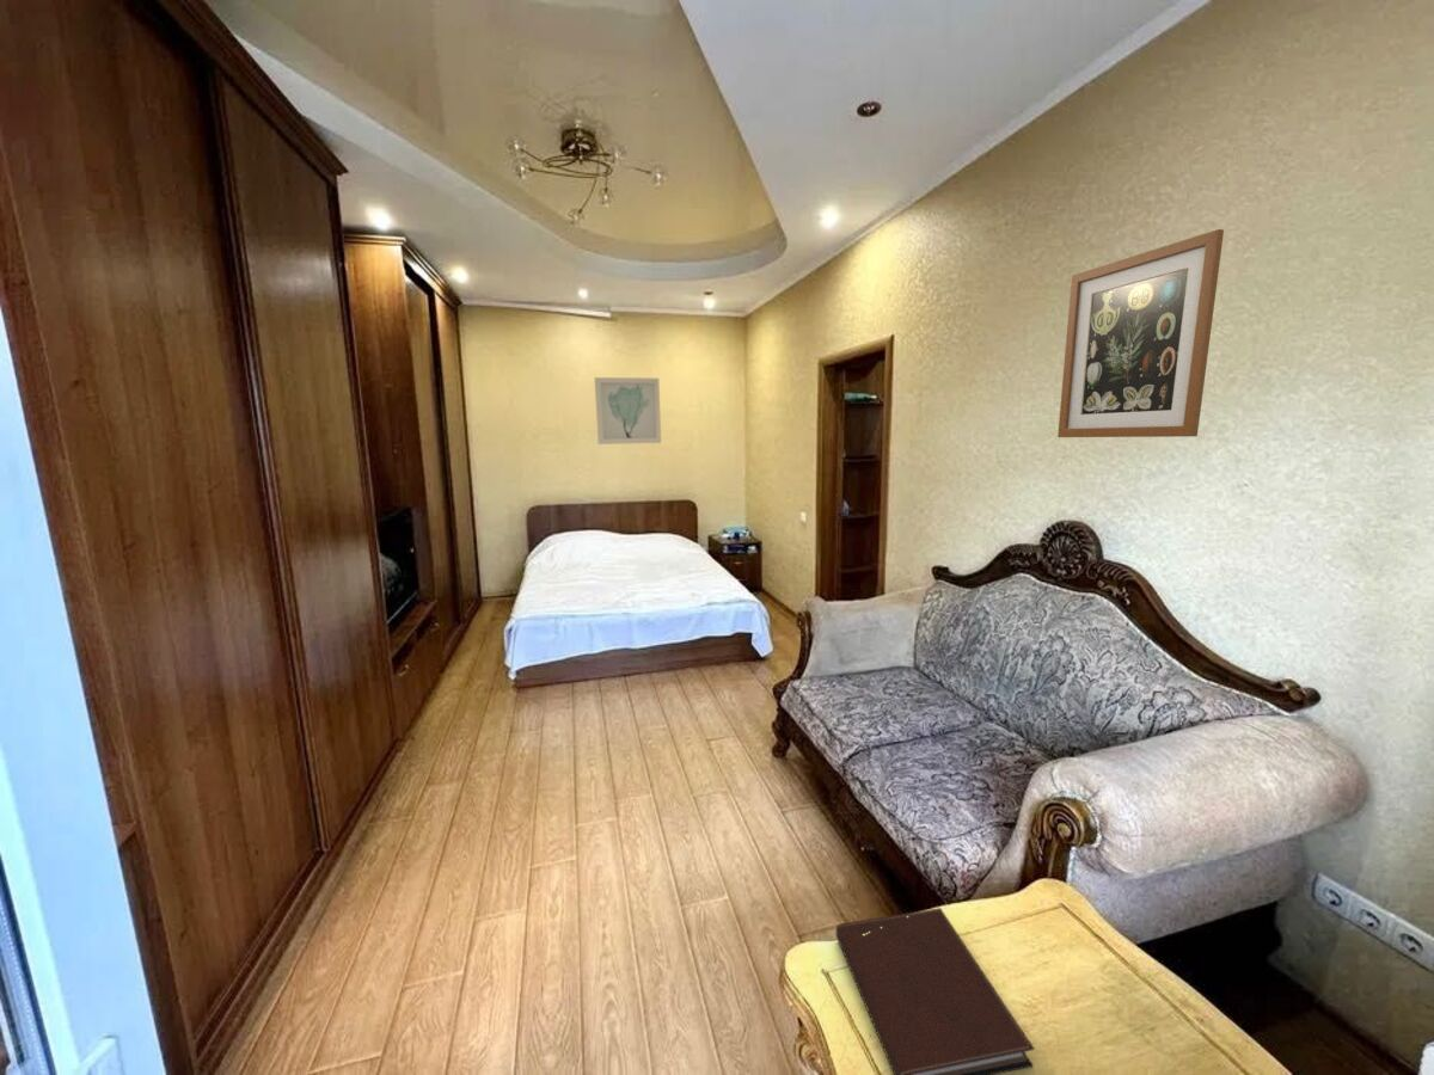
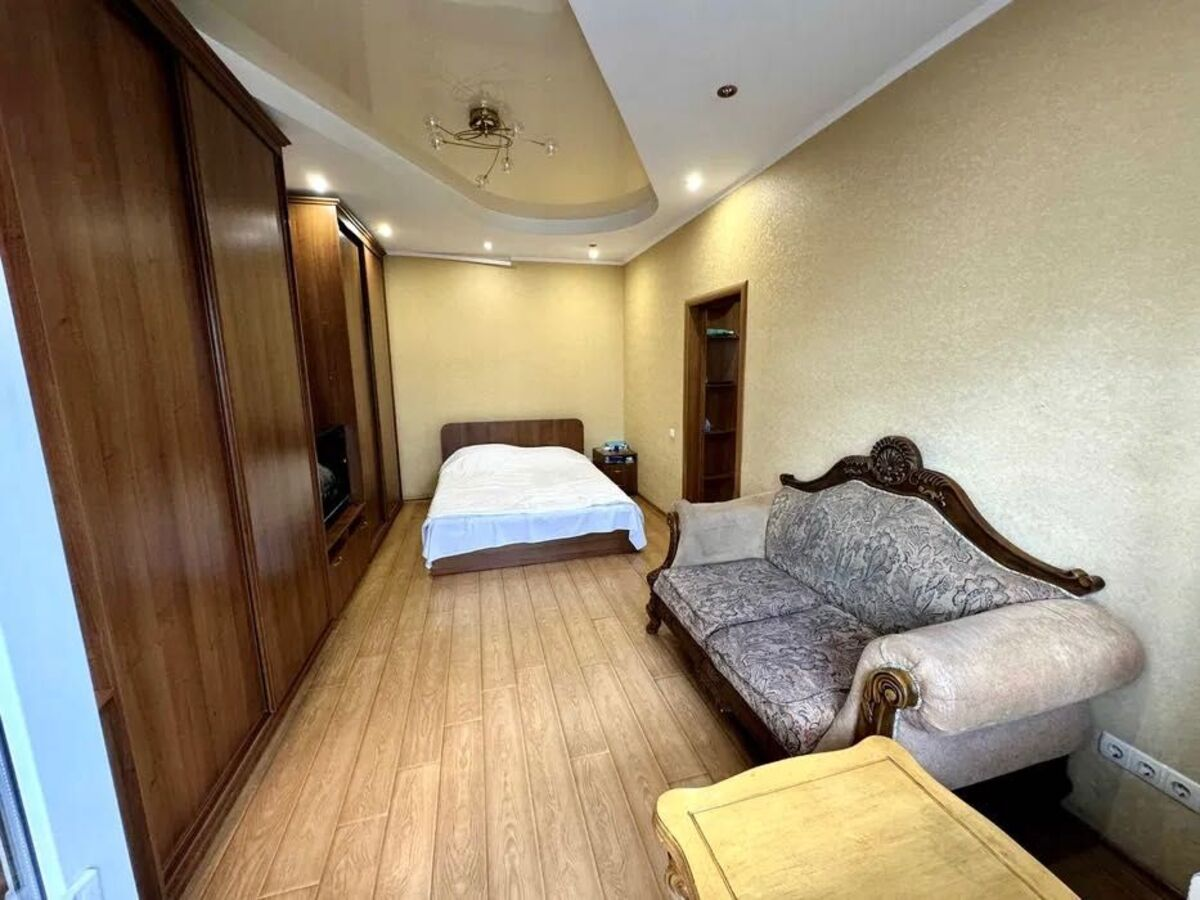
- wall art [1056,228,1225,438]
- wall art [594,376,662,446]
- notebook [835,907,1036,1075]
